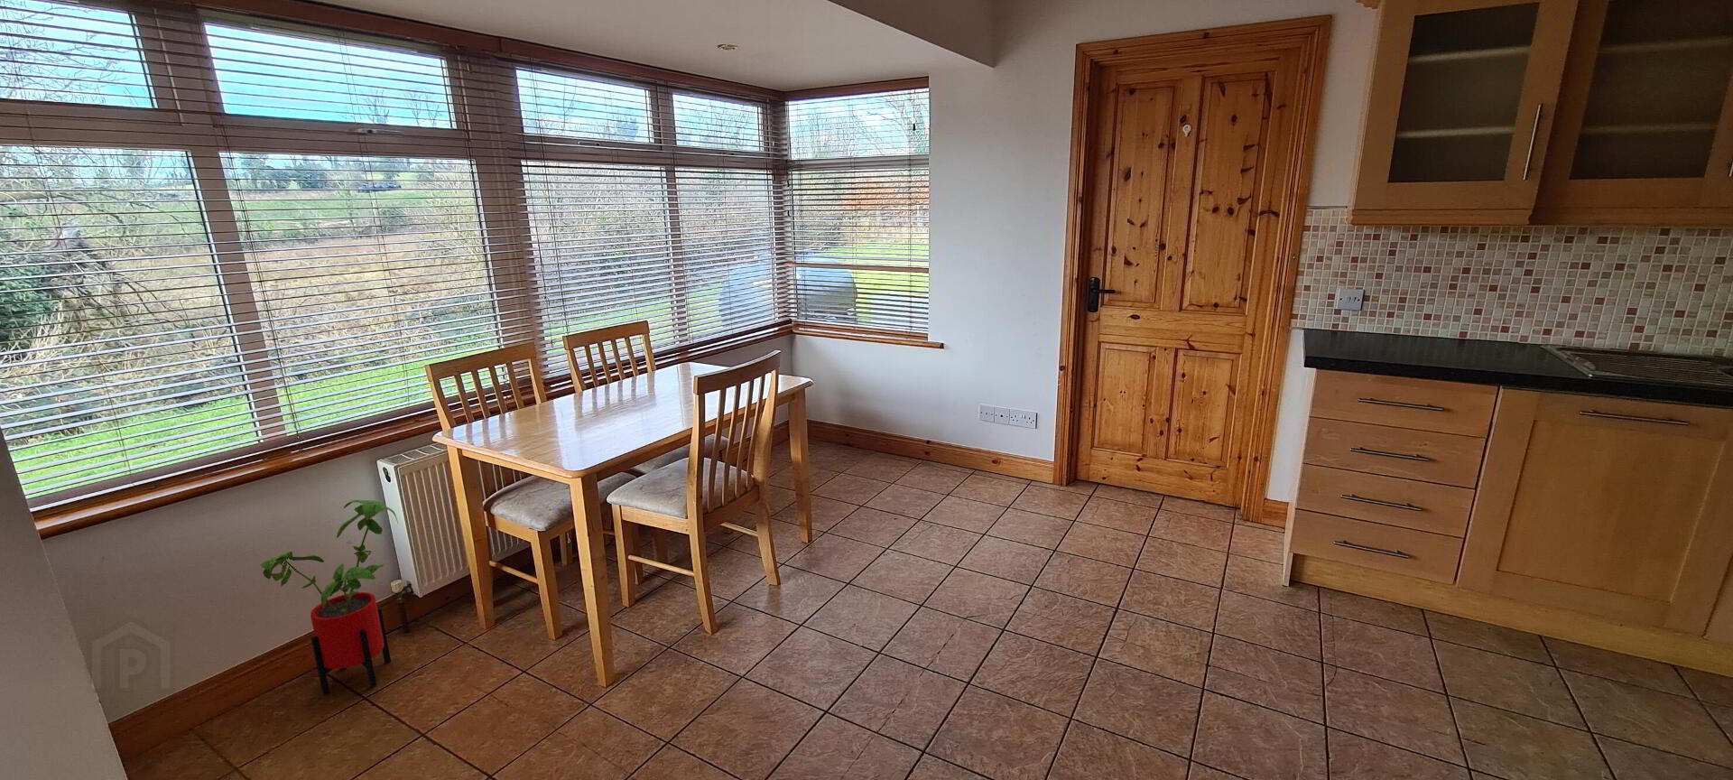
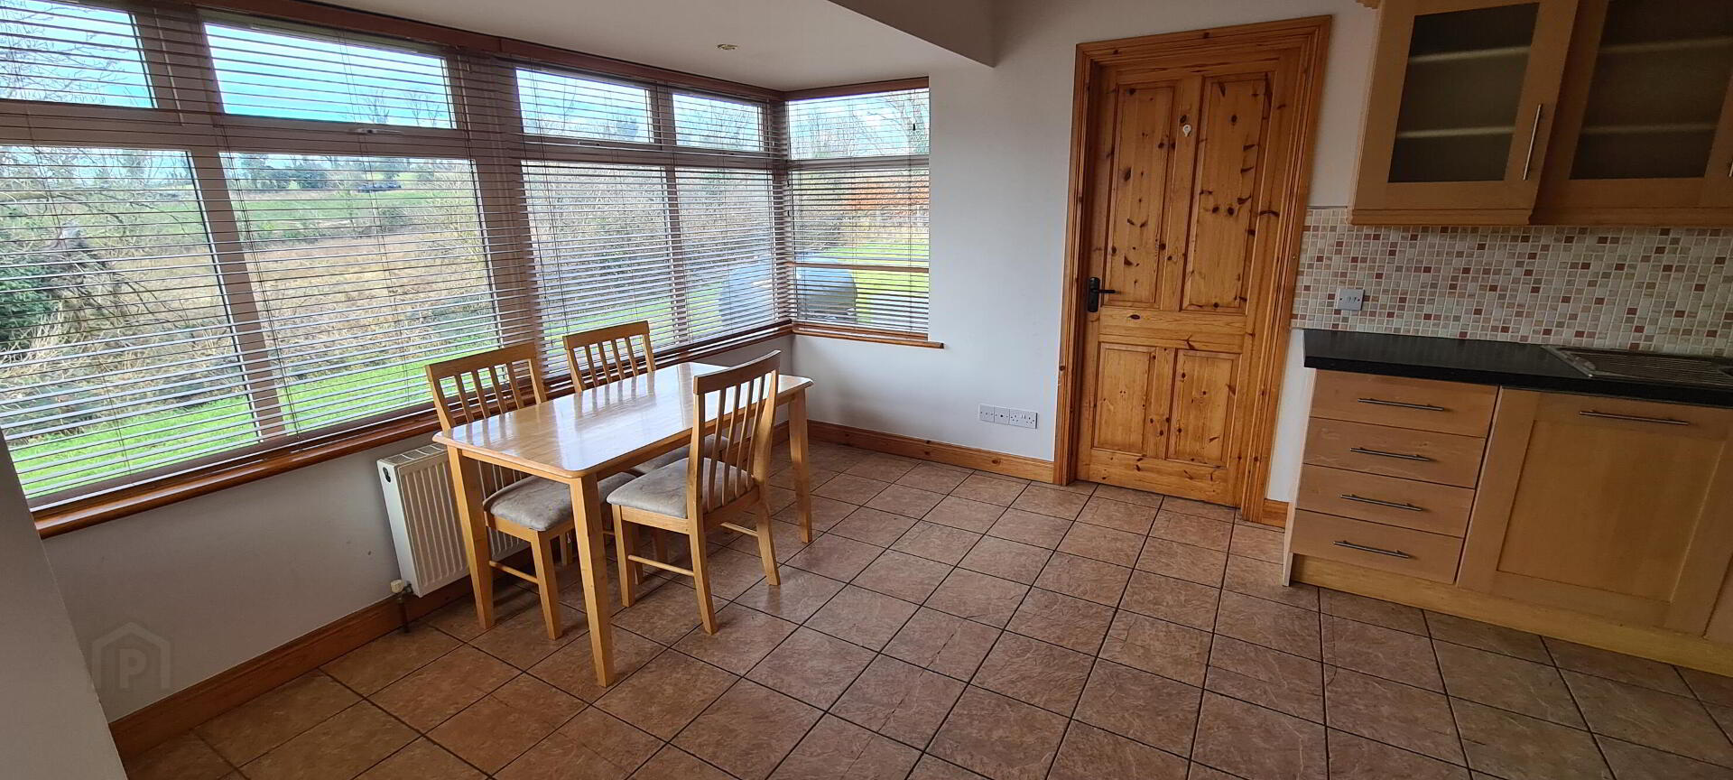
- house plant [260,499,400,695]
